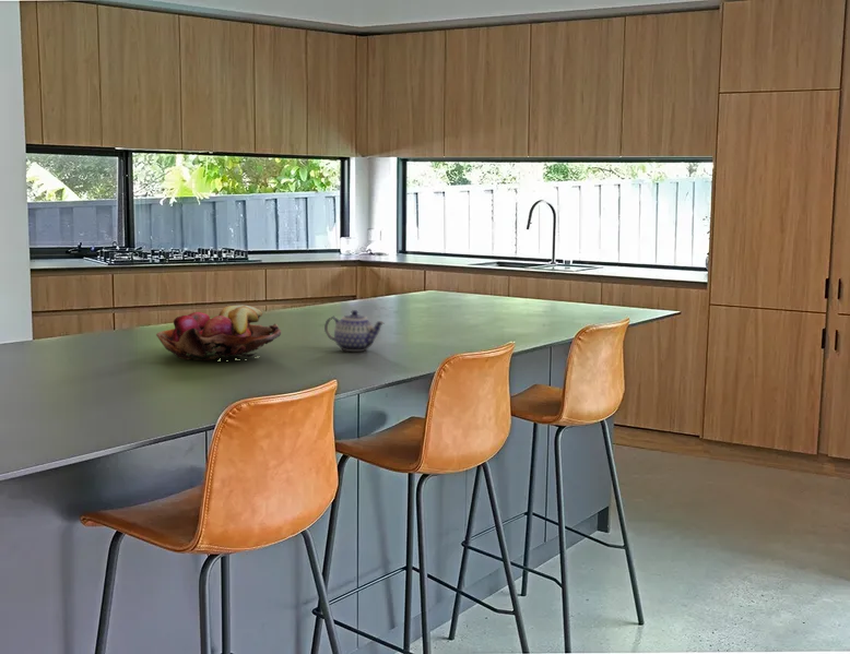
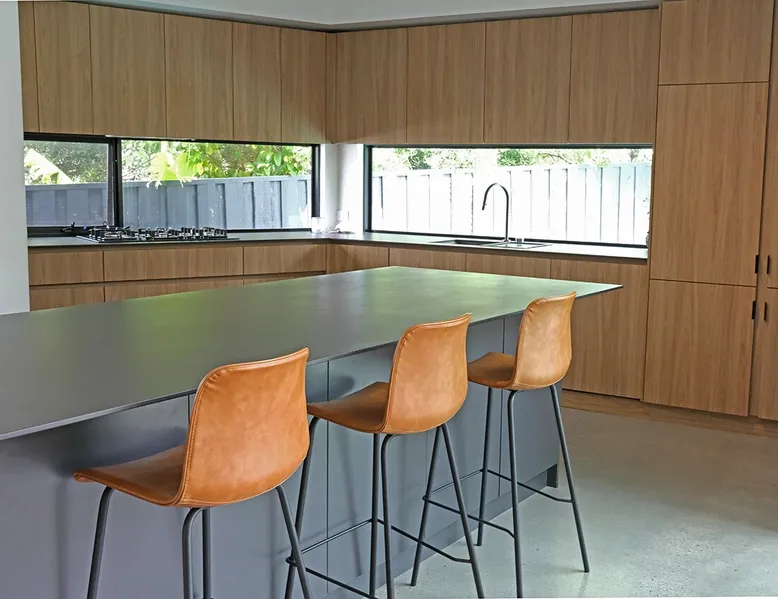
- teapot [323,309,386,353]
- fruit basket [155,304,282,361]
